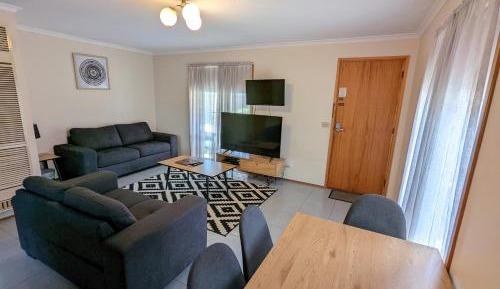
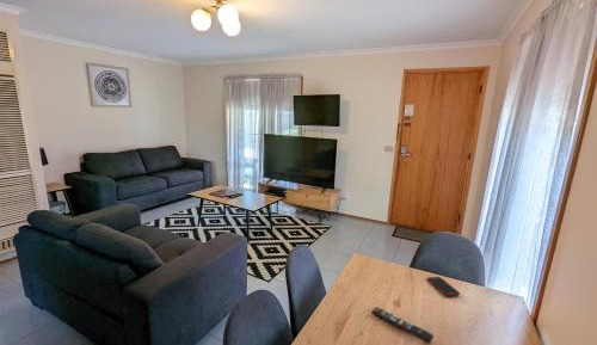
+ remote control [370,306,435,345]
+ cell phone [425,276,461,297]
